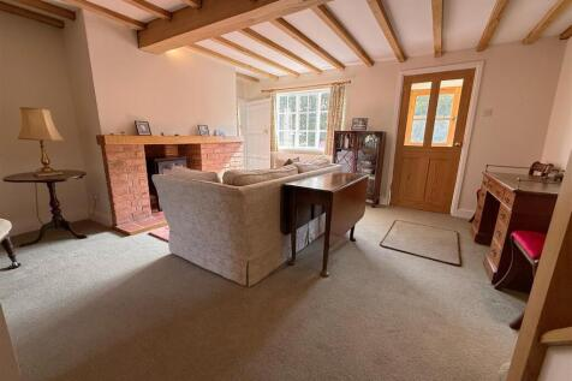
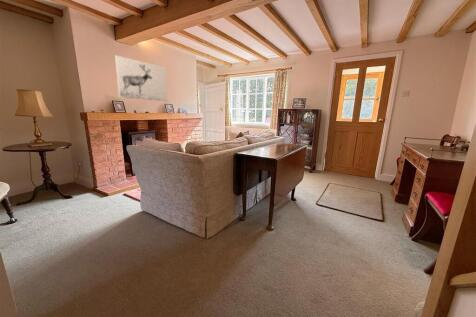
+ wall art [114,54,168,102]
